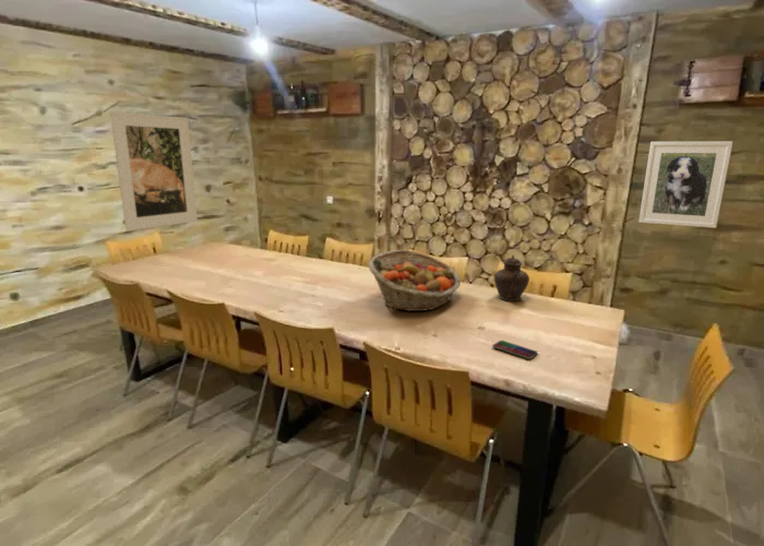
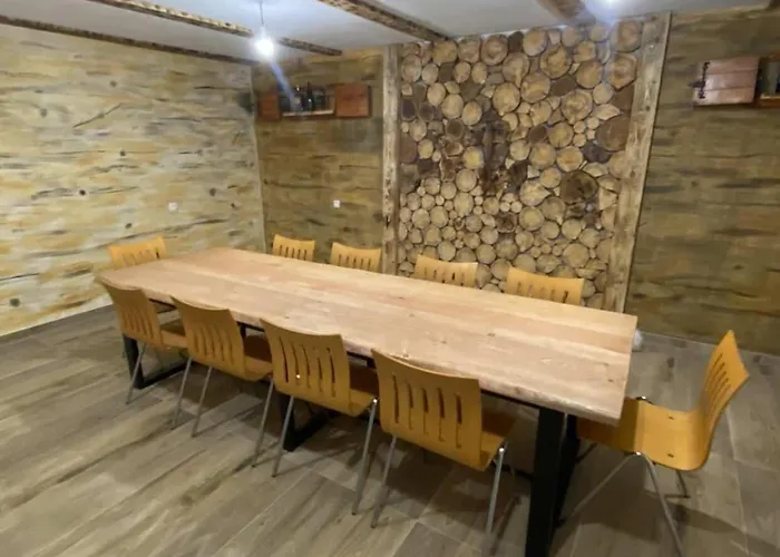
- fruit basket [368,249,462,312]
- smartphone [491,340,539,360]
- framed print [109,110,199,232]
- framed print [637,140,733,229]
- teapot [493,254,530,302]
